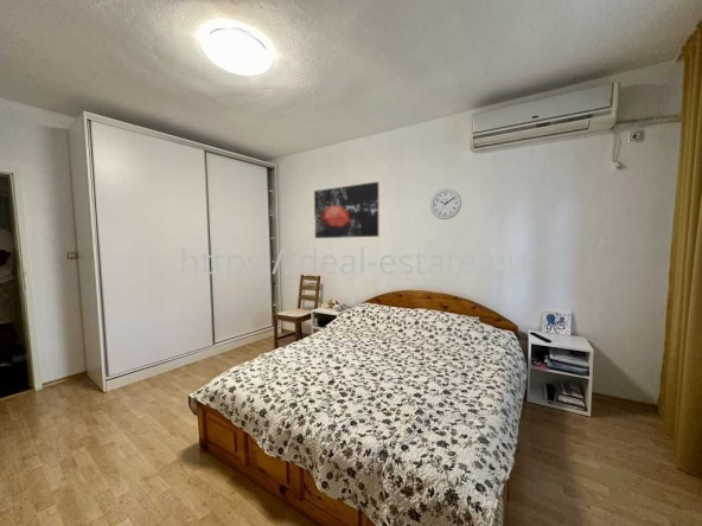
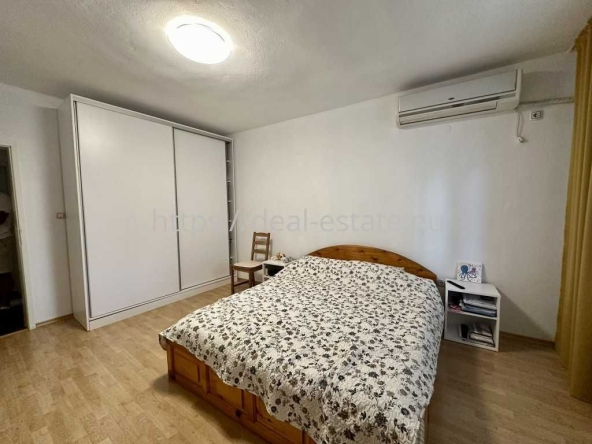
- wall art [313,181,379,239]
- wall clock [429,187,462,220]
